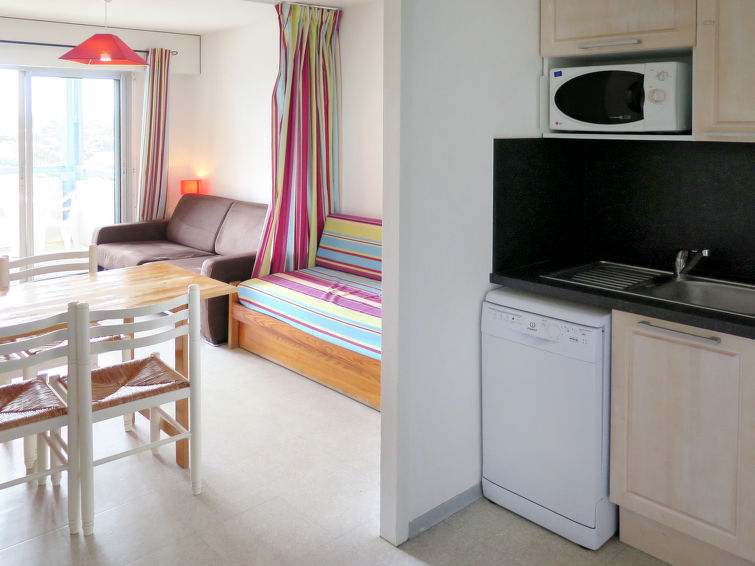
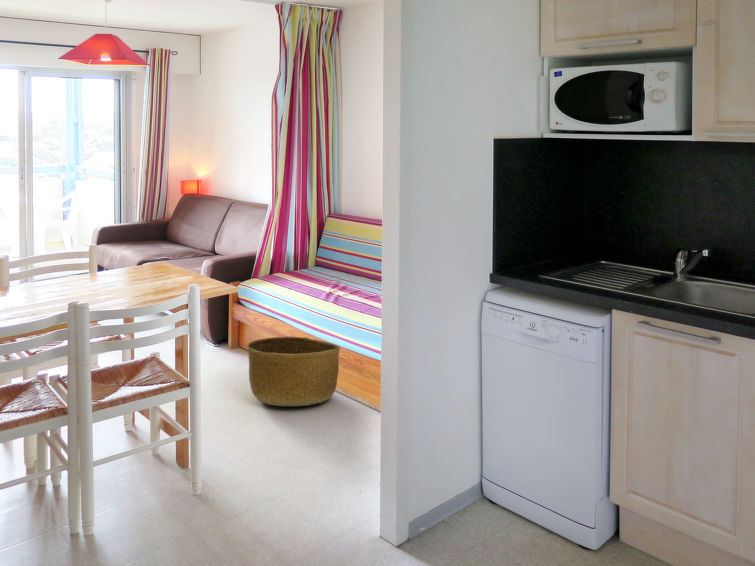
+ basket [245,336,341,407]
